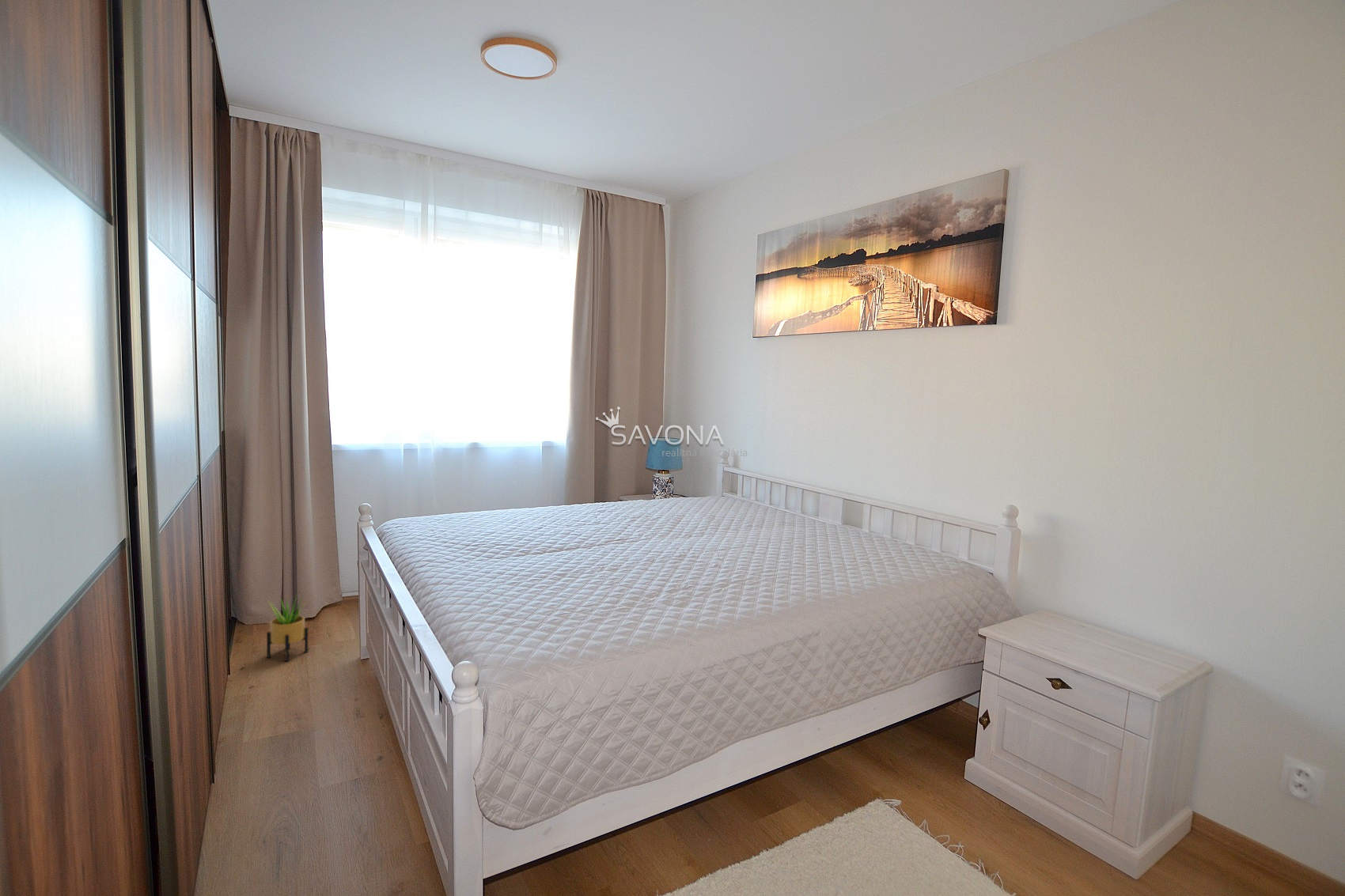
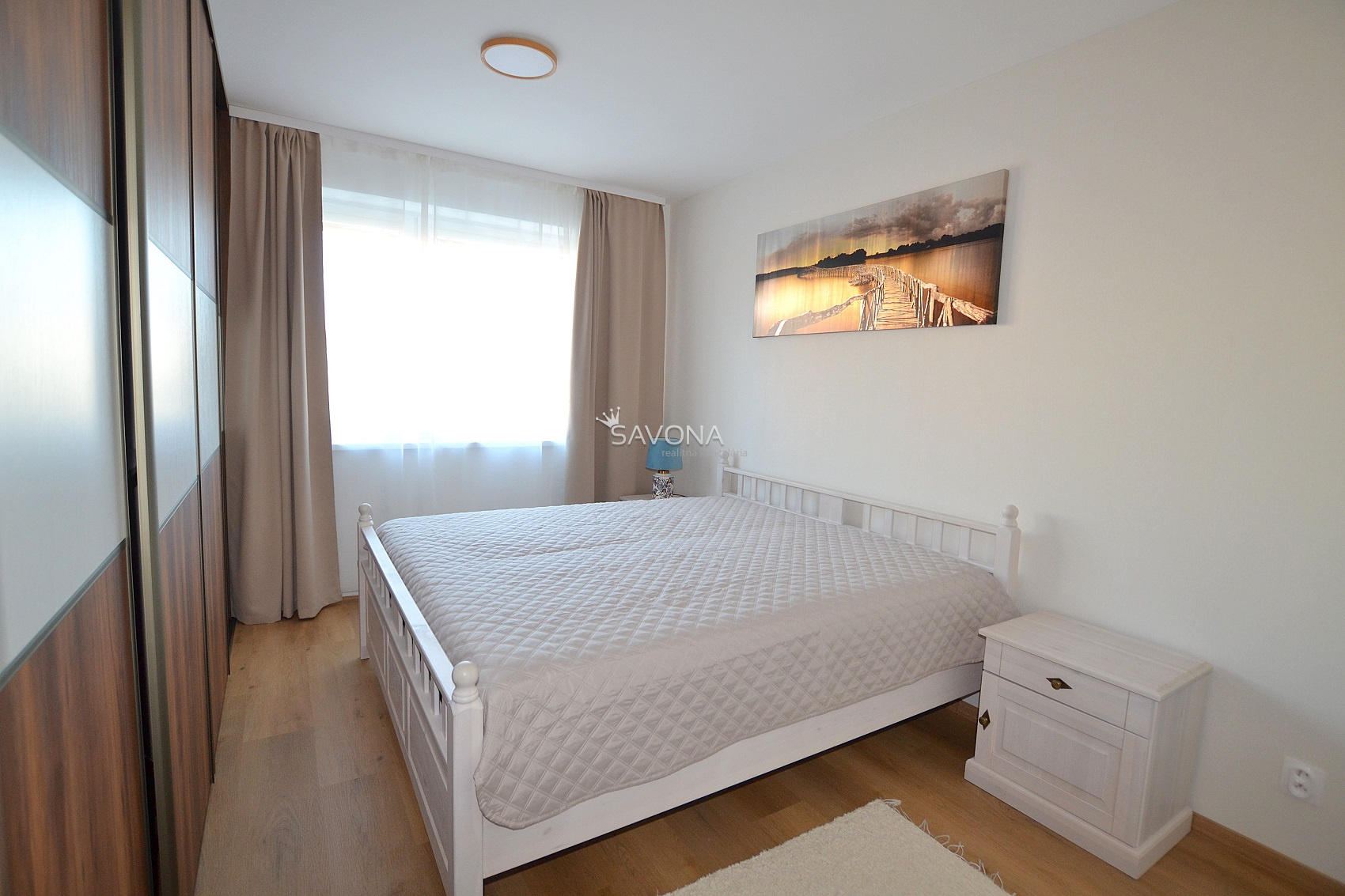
- potted plant [266,591,309,662]
